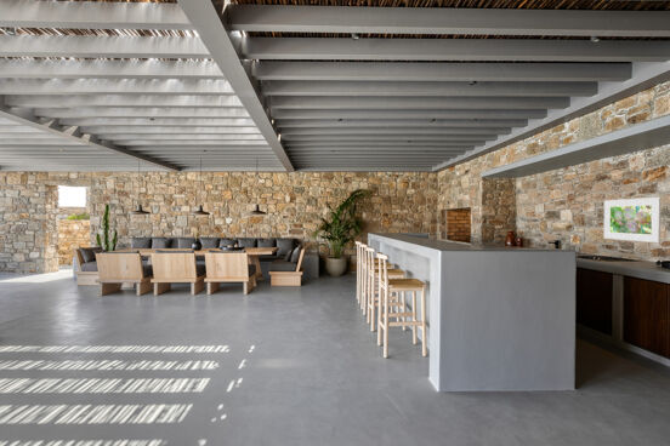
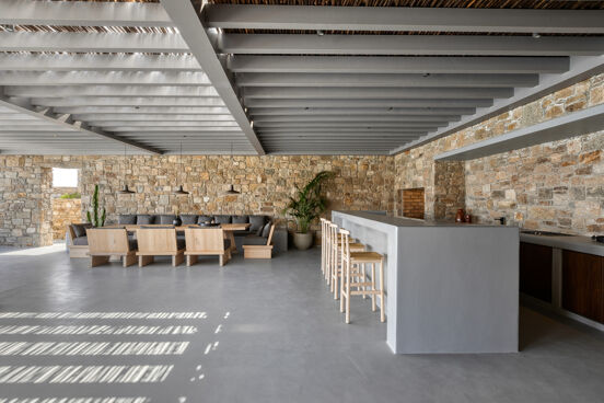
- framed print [603,196,663,244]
